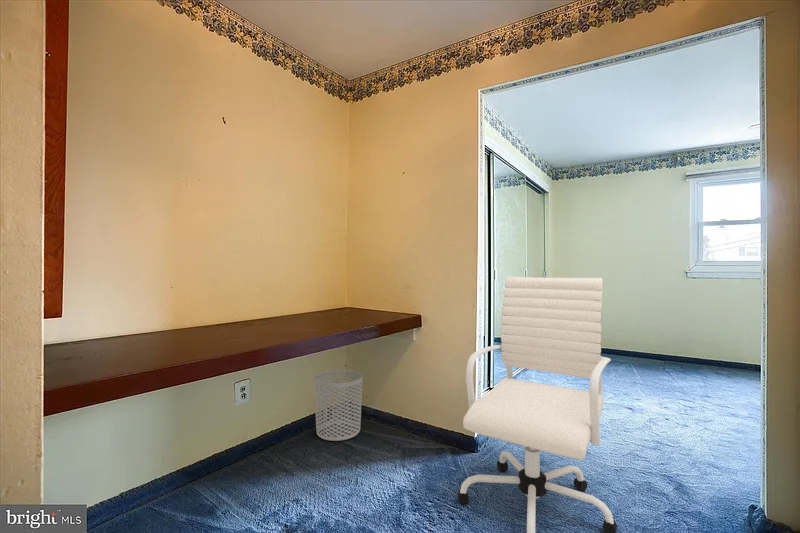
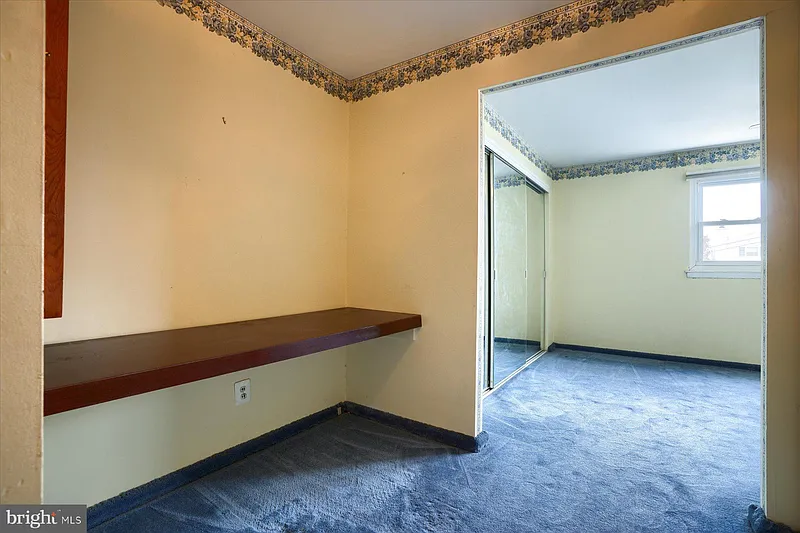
- office chair [457,276,618,533]
- waste bin [313,369,364,442]
